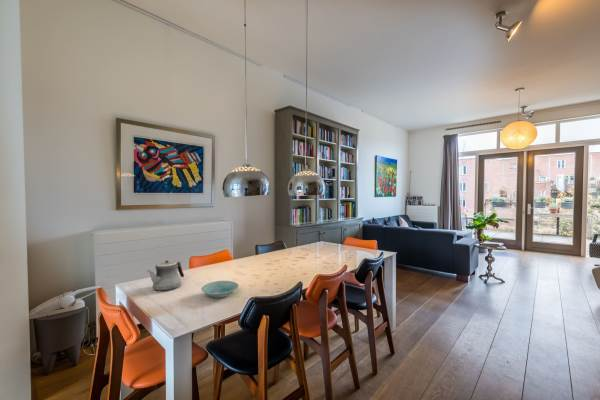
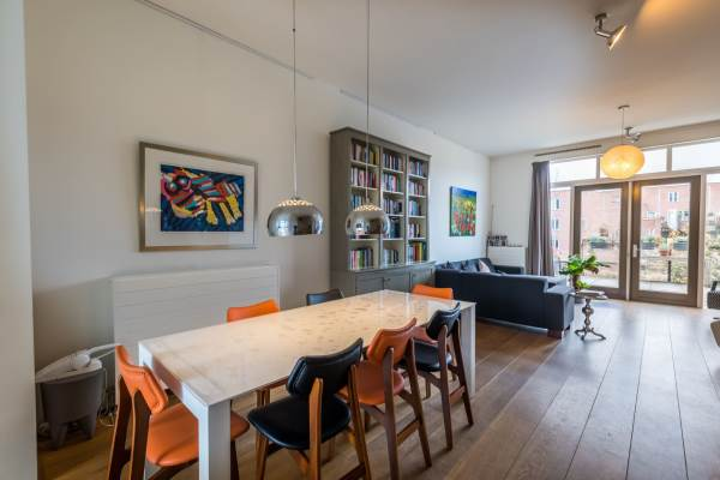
- bowl [201,280,240,299]
- teapot [146,260,185,292]
